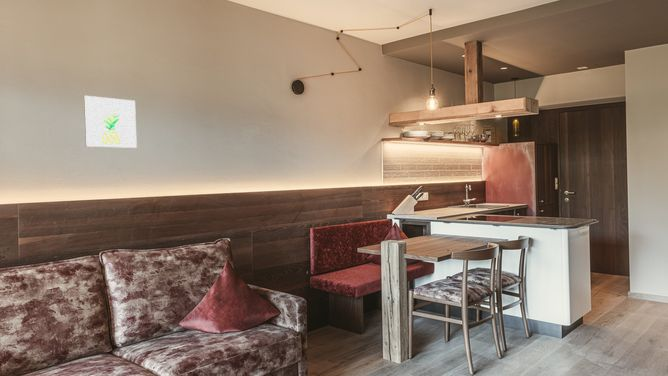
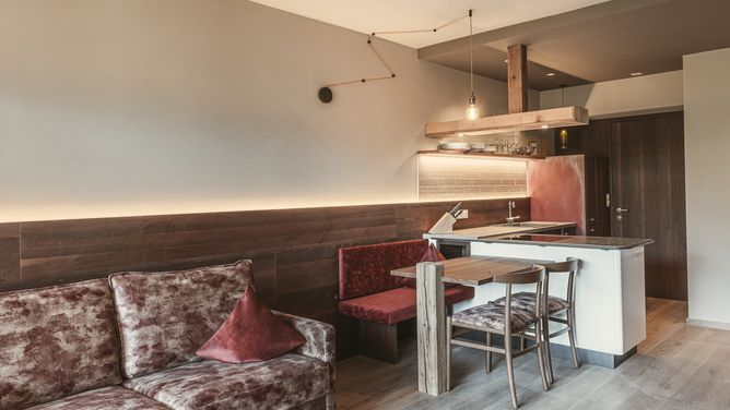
- wall art [83,95,138,149]
